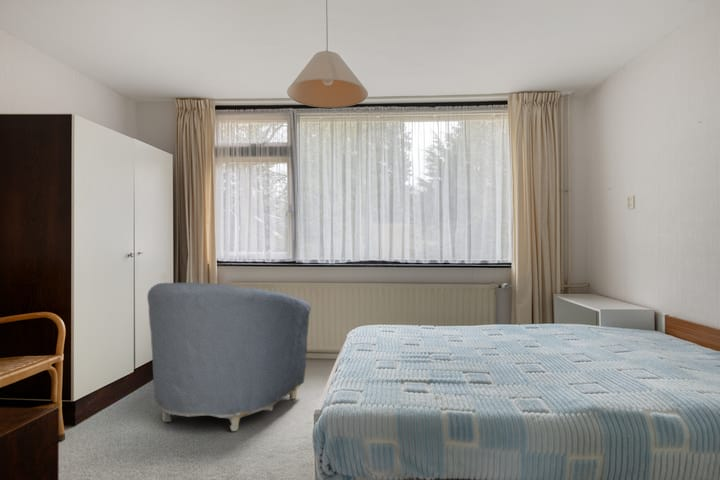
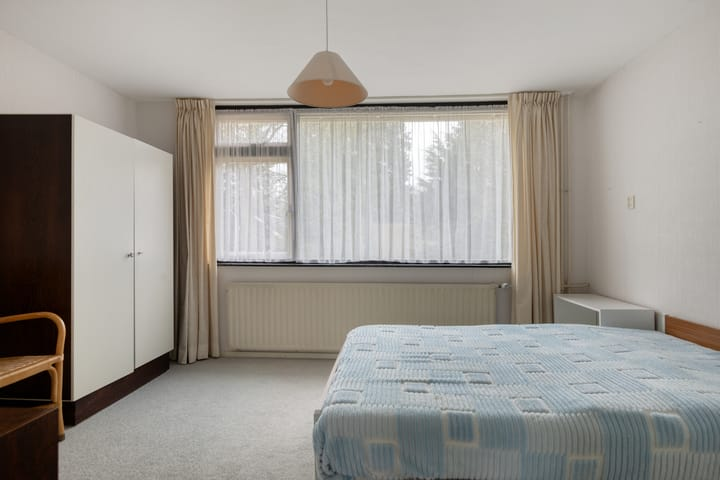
- armchair [146,282,312,432]
